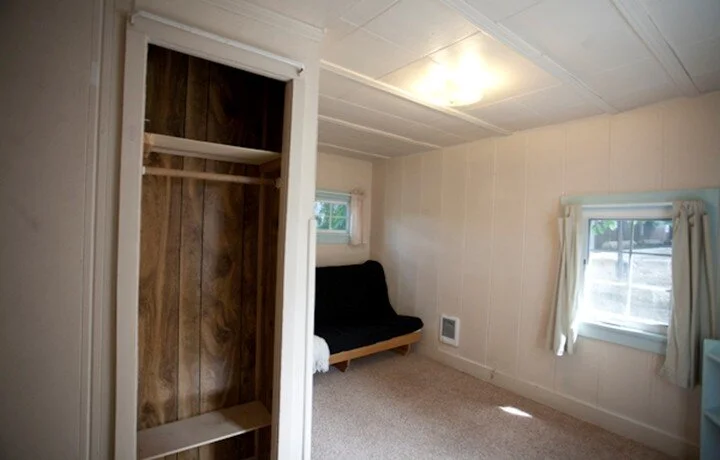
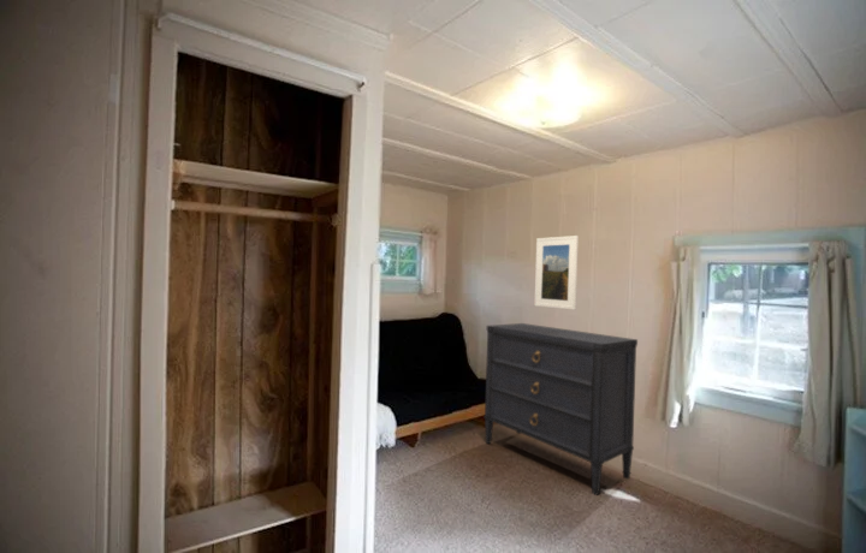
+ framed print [534,234,580,311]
+ dresser [482,322,639,496]
